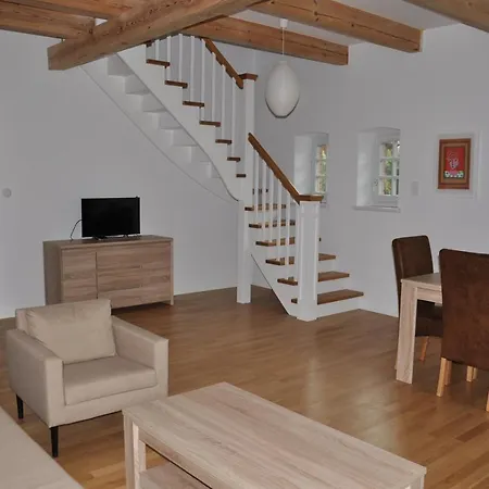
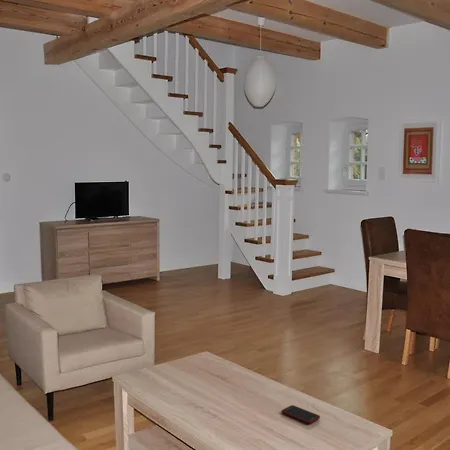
+ cell phone [280,404,321,425]
